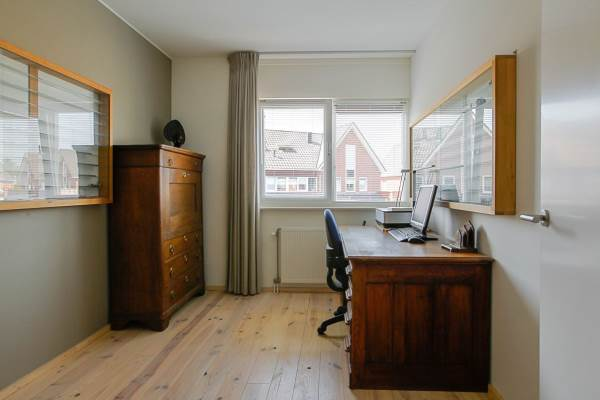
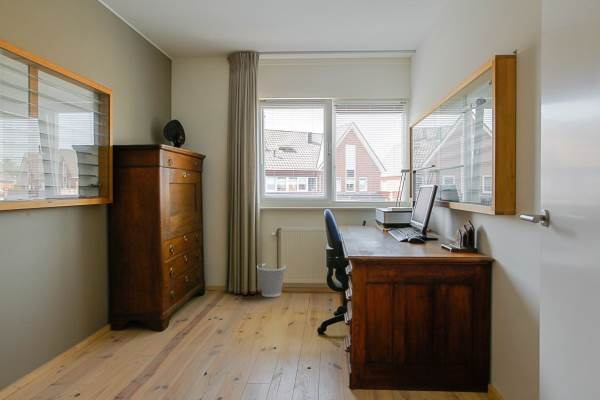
+ wastebasket [256,263,287,298]
